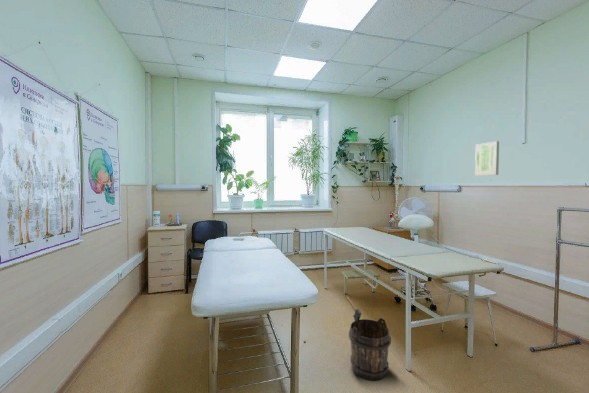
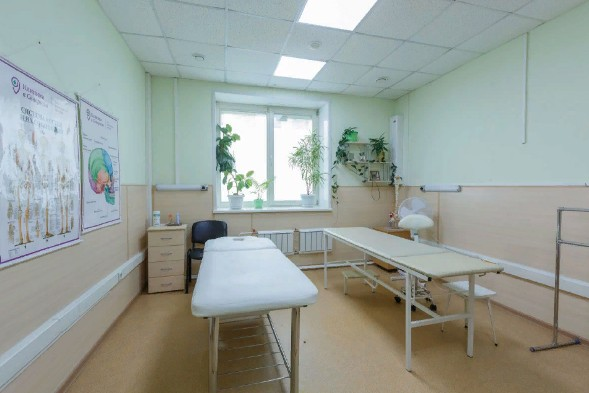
- bucket [345,296,392,382]
- wall art [474,140,500,177]
